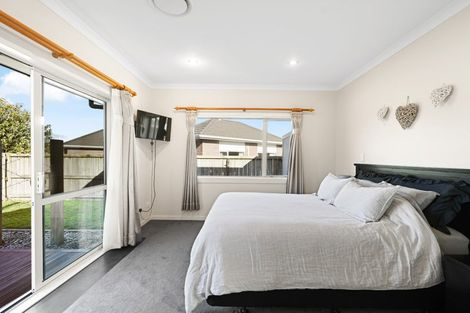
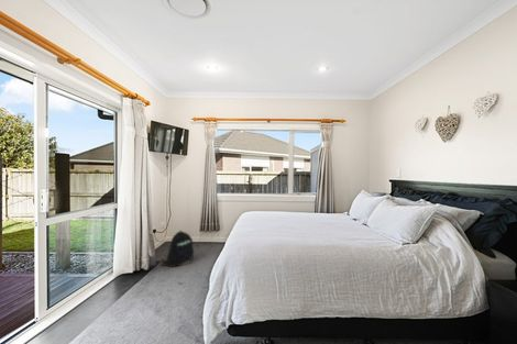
+ backpack [158,230,196,268]
